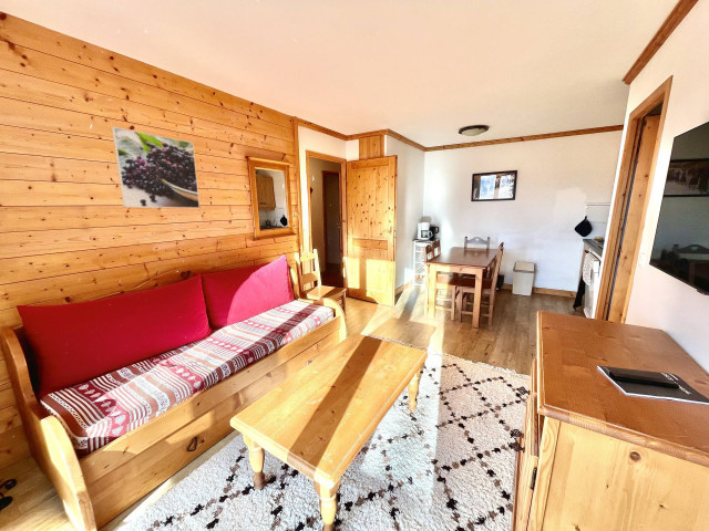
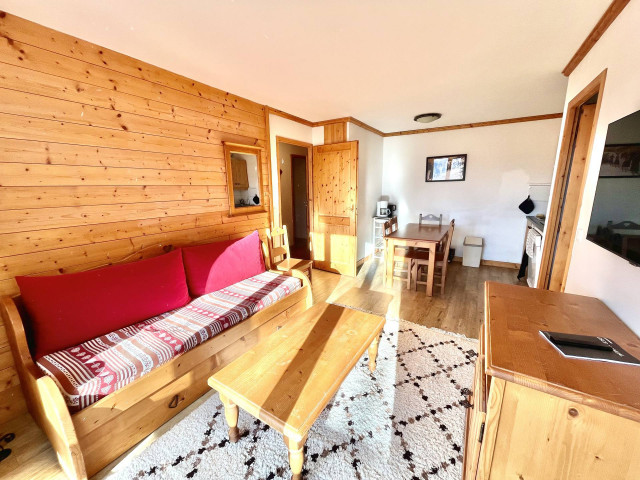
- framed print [111,126,201,209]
